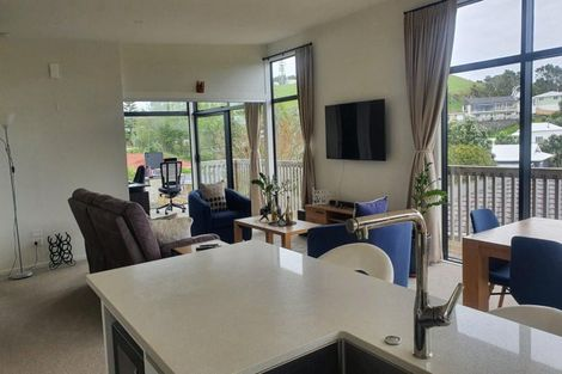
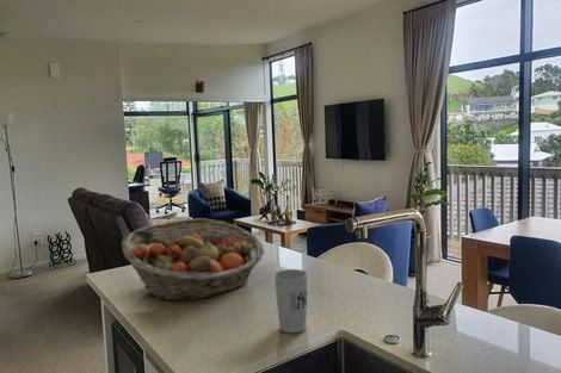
+ fruit basket [121,217,265,301]
+ cup [273,268,309,334]
